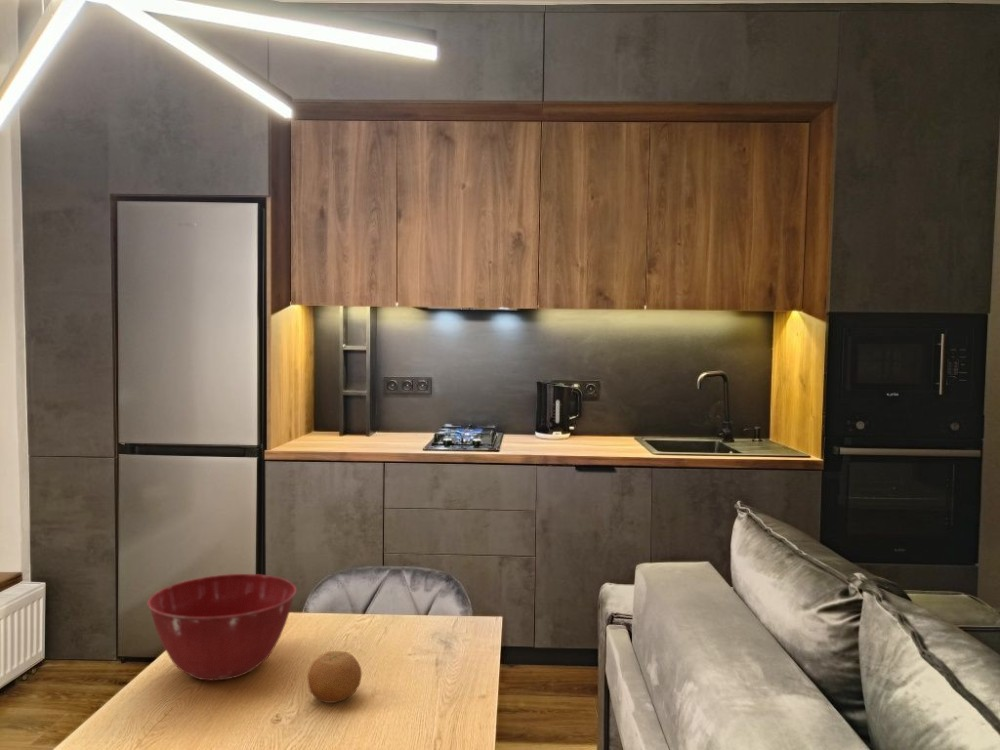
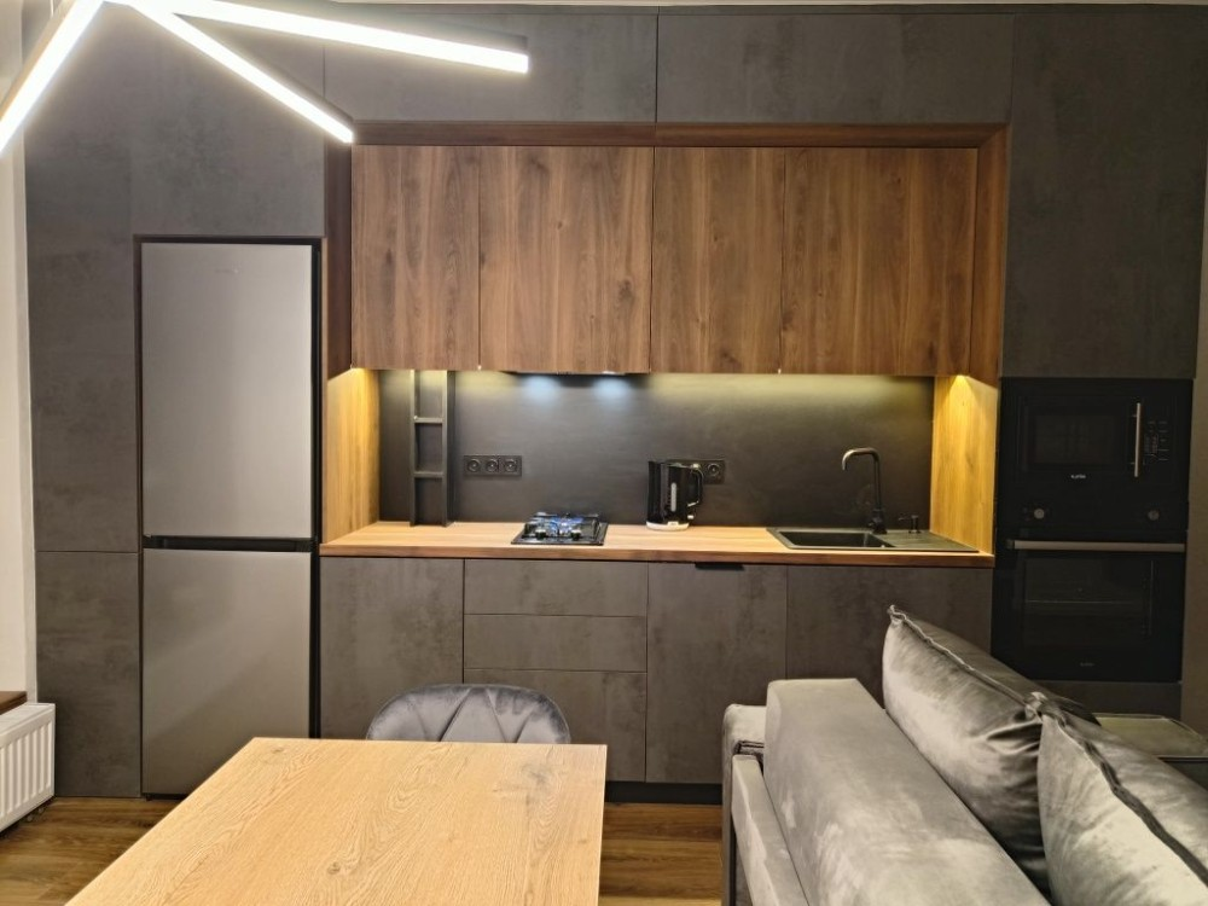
- mixing bowl [147,573,297,681]
- fruit [306,650,363,704]
